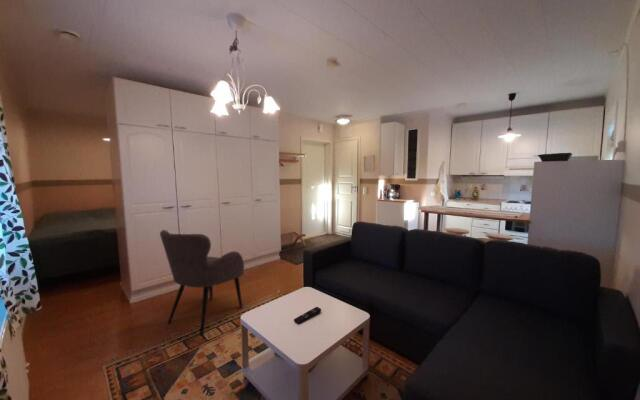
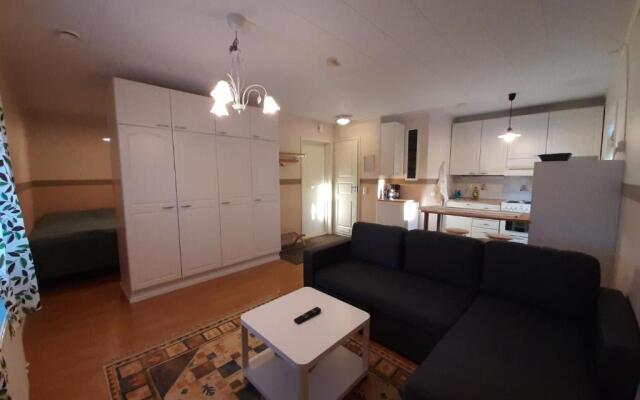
- armchair [159,229,245,336]
